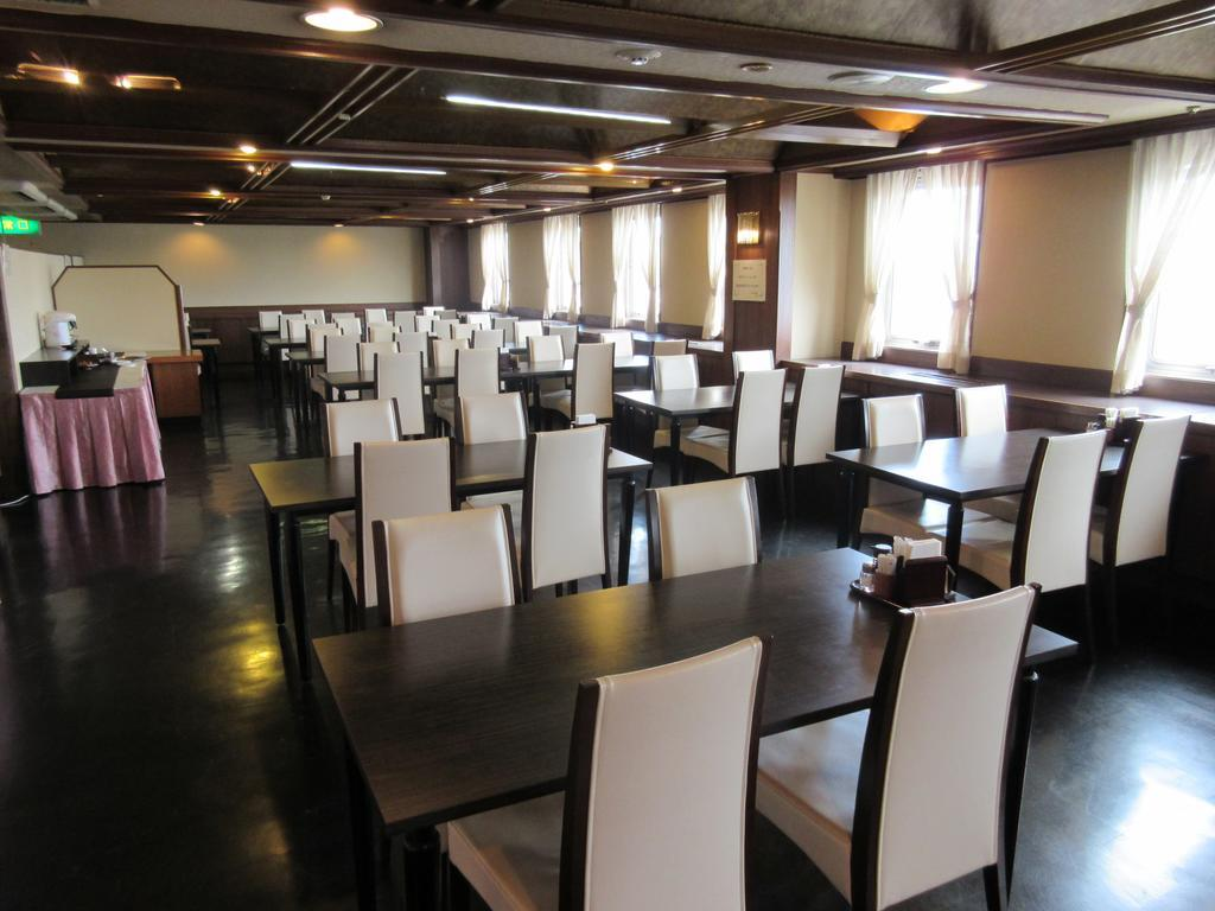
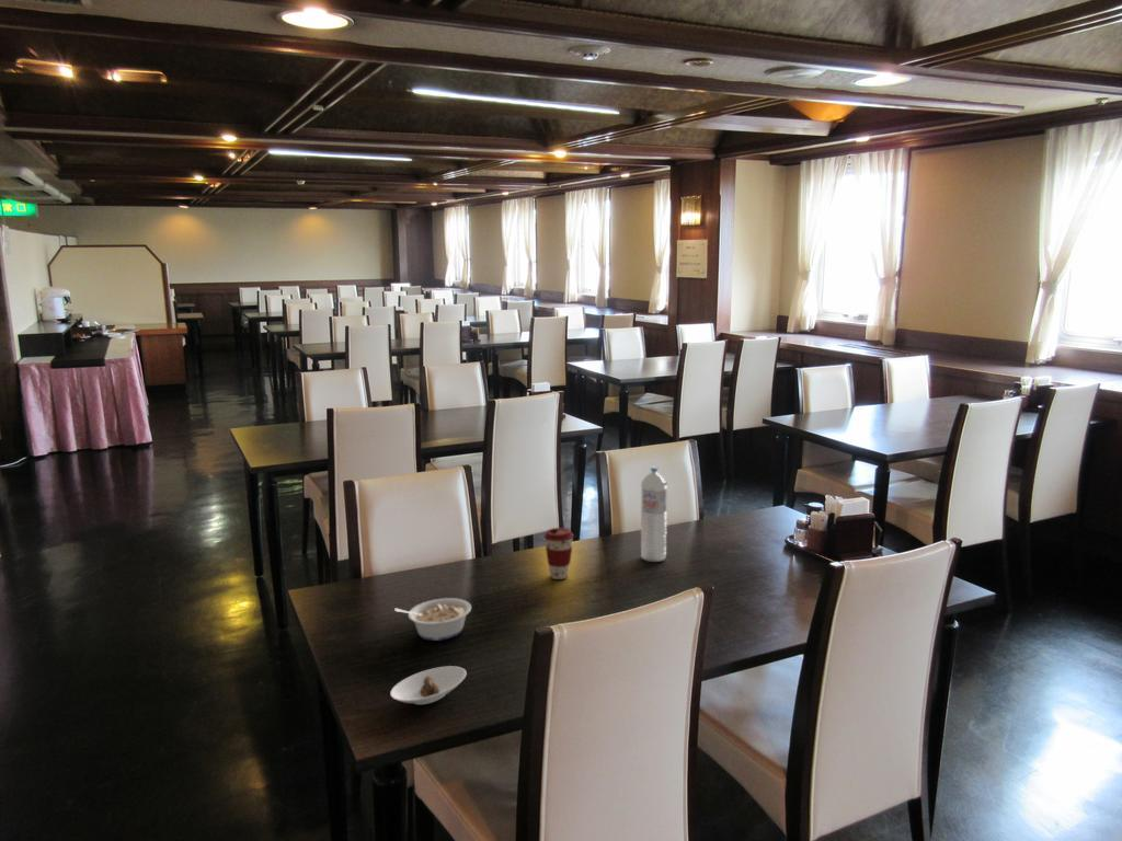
+ water bottle [640,465,668,563]
+ coffee cup [543,527,575,580]
+ saucer [389,665,468,705]
+ legume [393,597,472,642]
